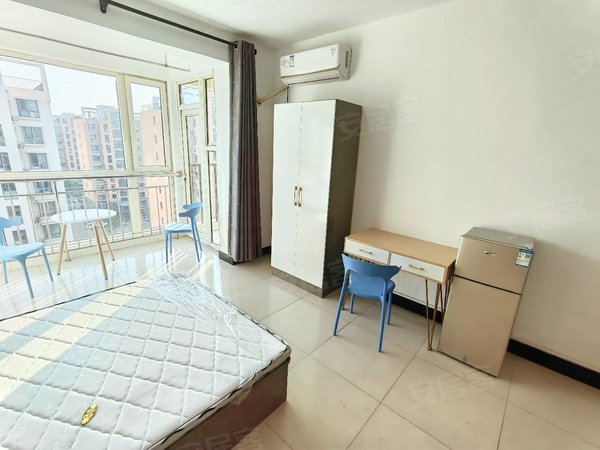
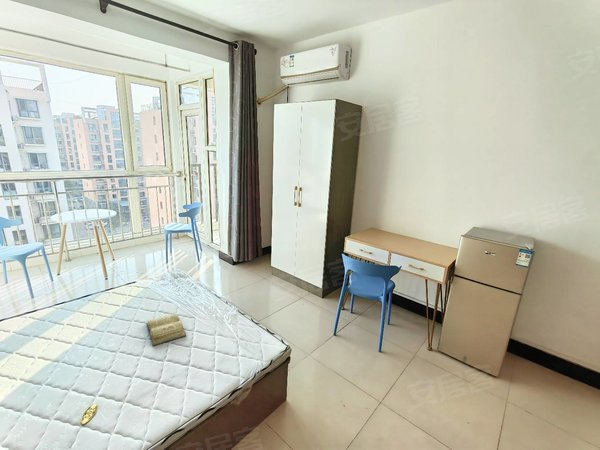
+ diary [145,312,187,347]
